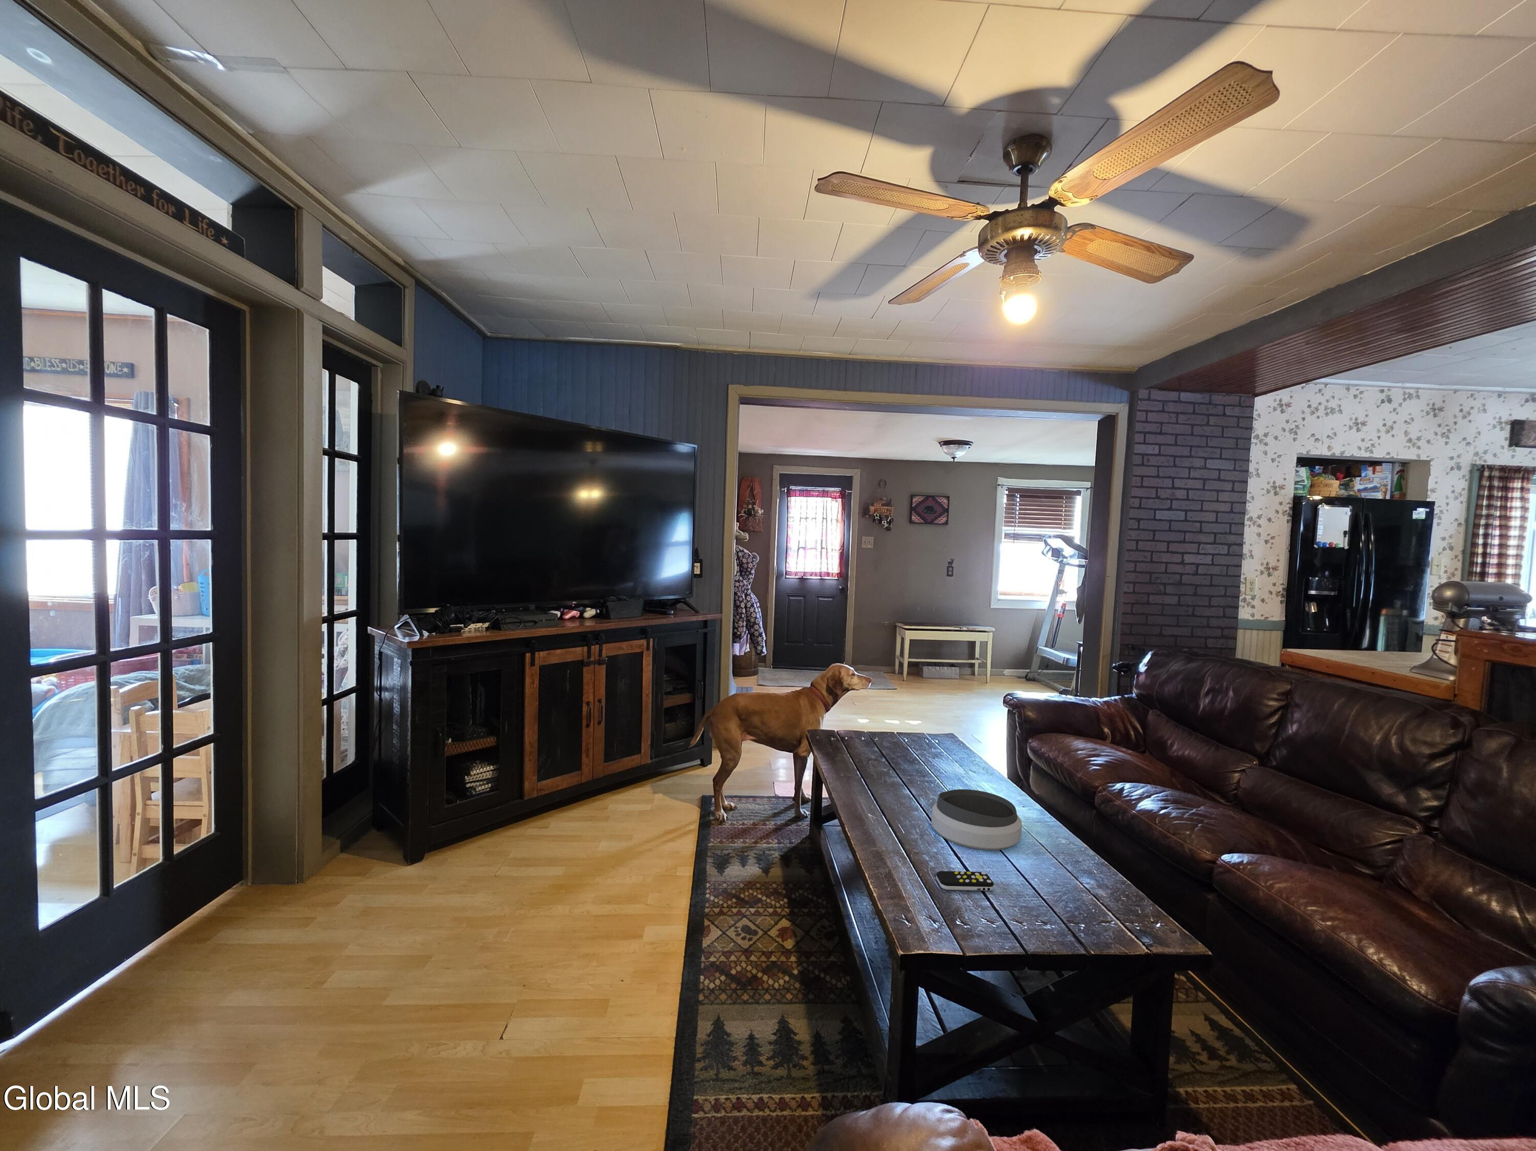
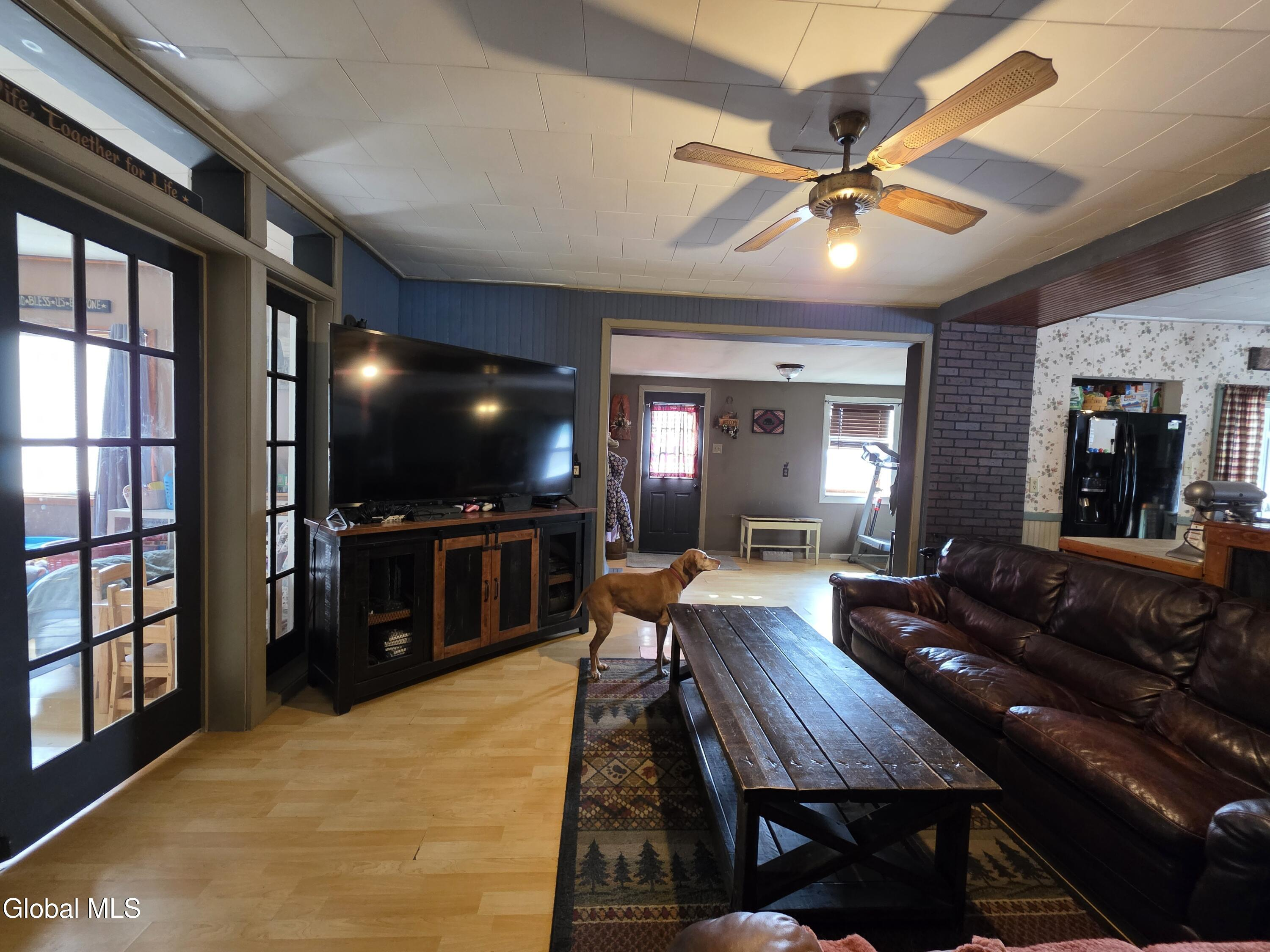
- bowl [931,788,1022,851]
- remote control [935,871,994,891]
